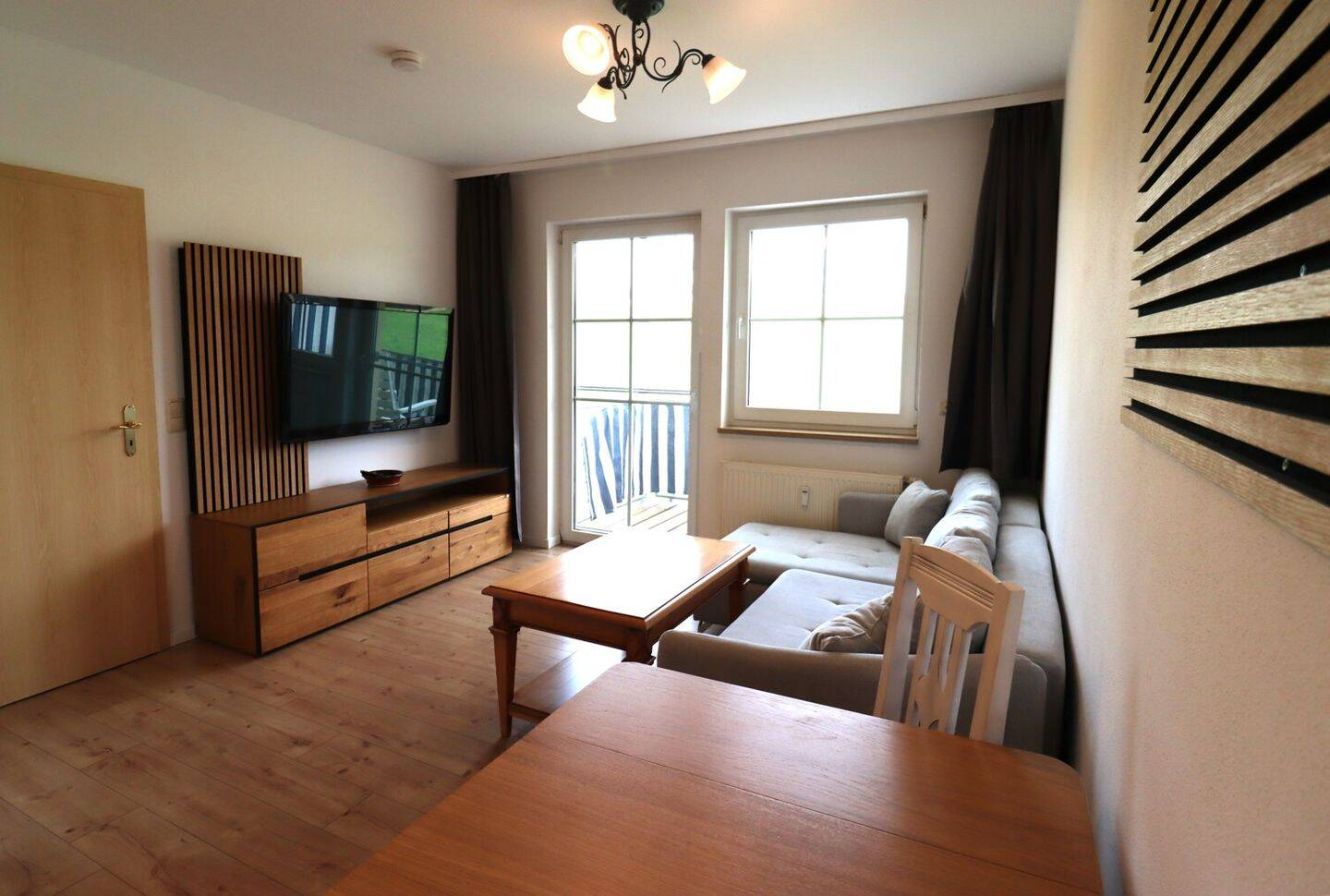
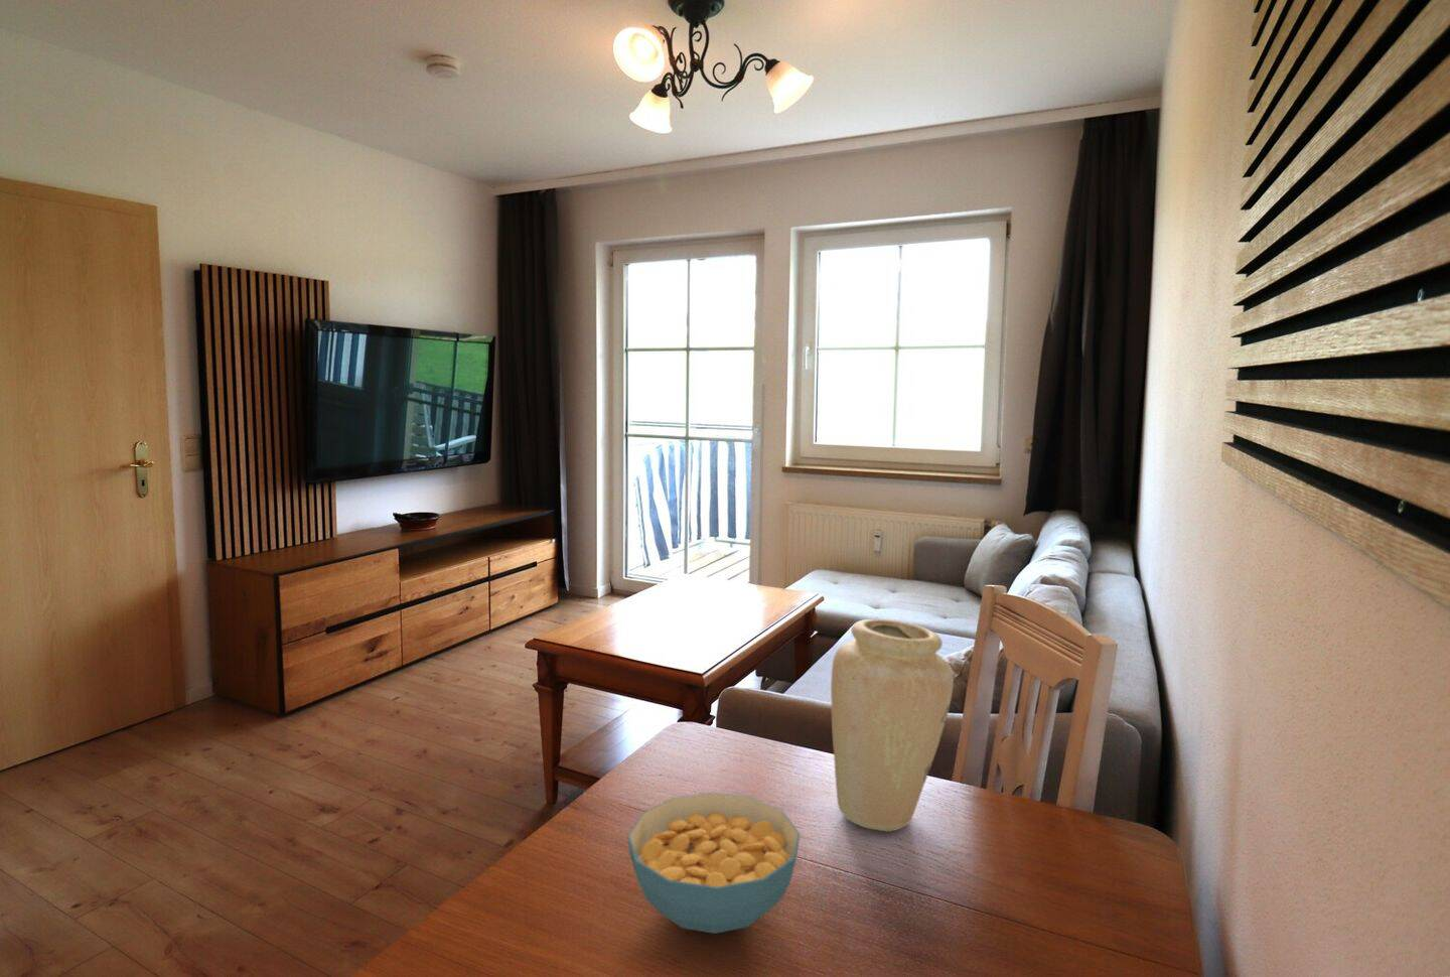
+ vase [830,618,955,833]
+ cereal bowl [626,792,801,934]
